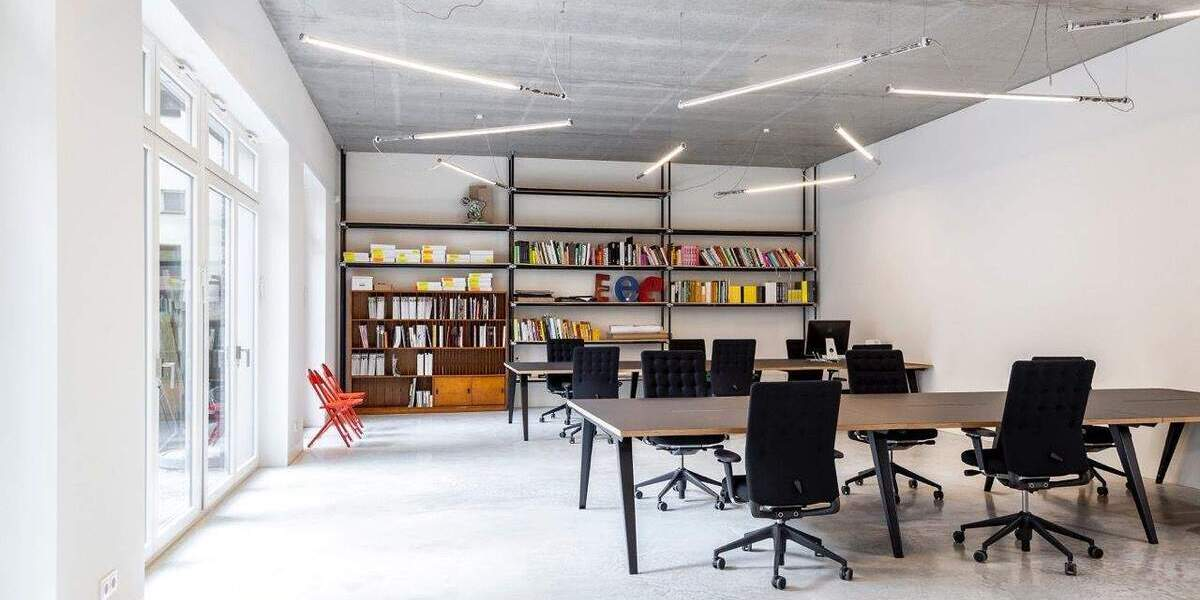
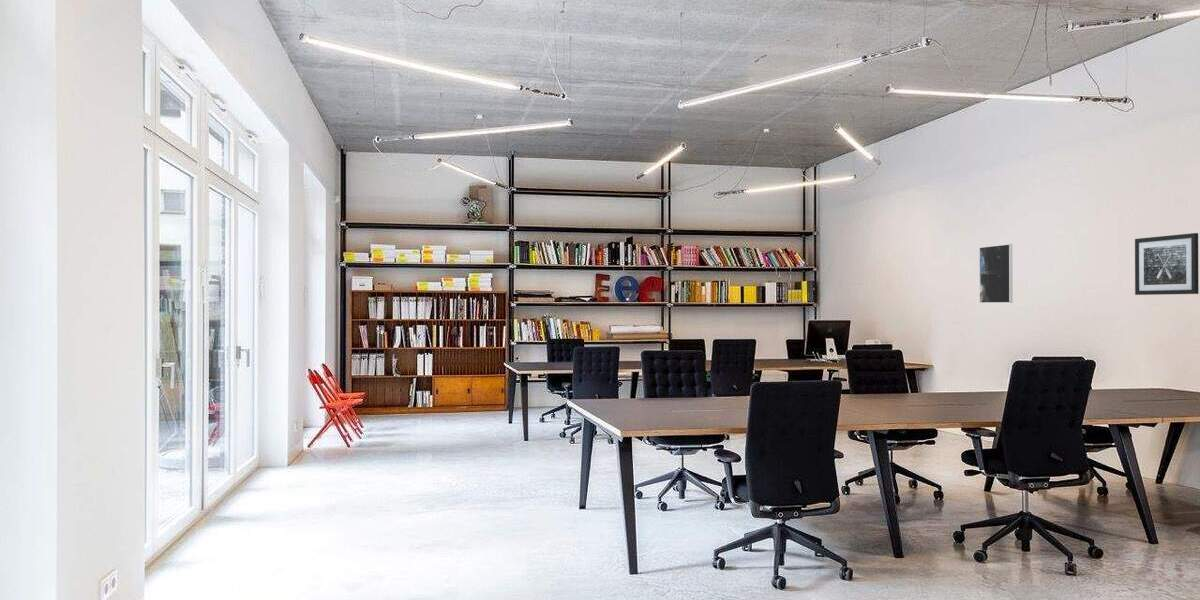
+ wall art [1134,232,1200,296]
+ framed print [978,243,1013,304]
